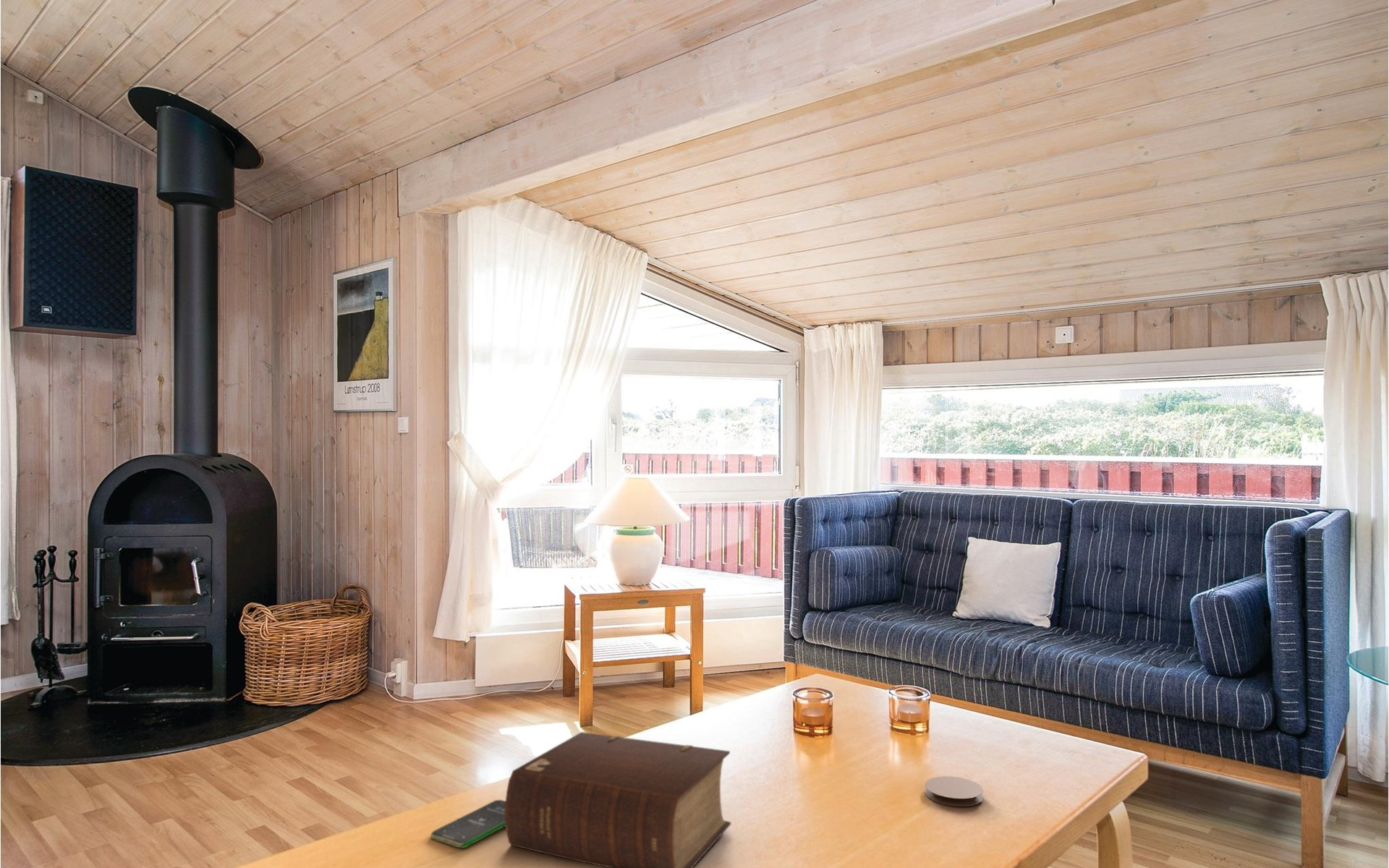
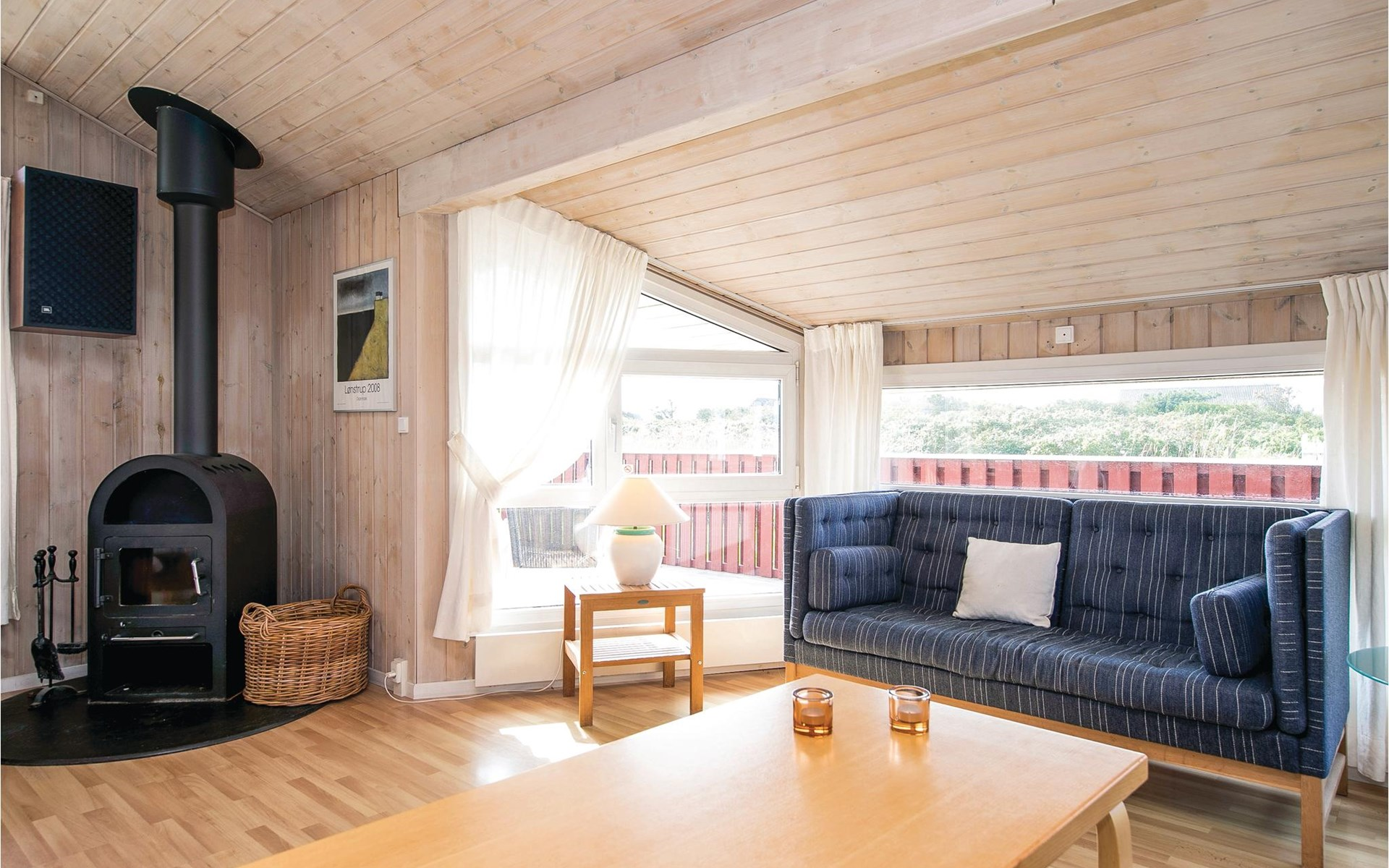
- bible [505,731,732,868]
- smartphone [430,799,506,849]
- coaster [925,775,984,807]
